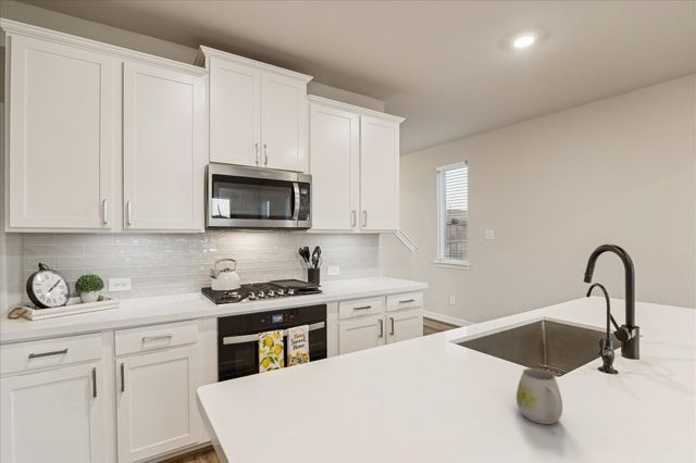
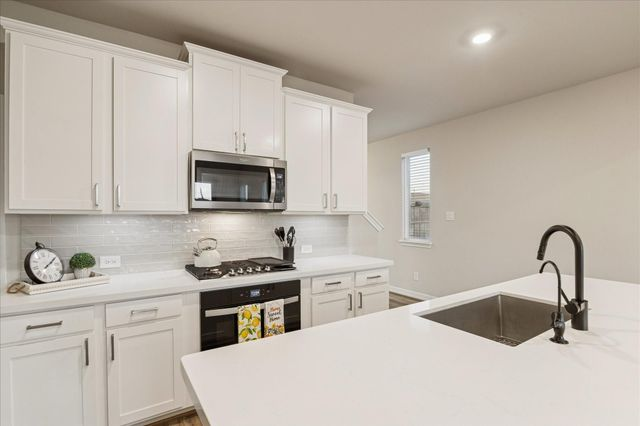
- mug [515,367,563,425]
